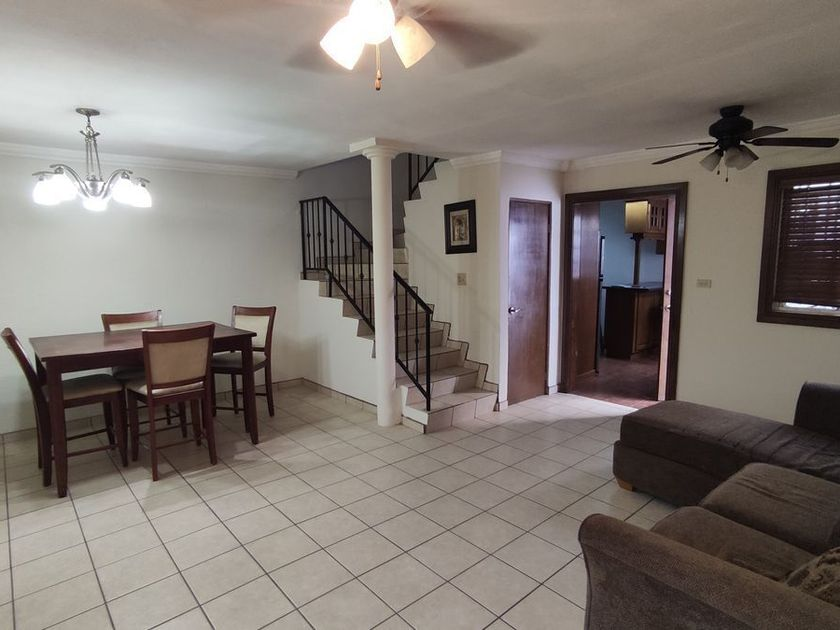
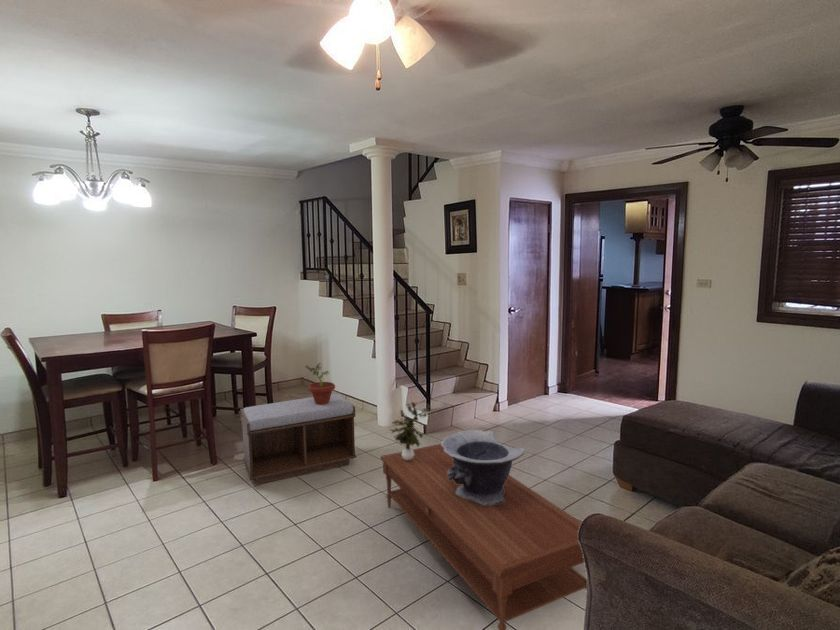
+ bench [239,393,358,485]
+ potted plant [389,401,432,460]
+ coffee table [380,443,588,630]
+ decorative bowl [440,429,526,505]
+ potted plant [304,363,336,405]
